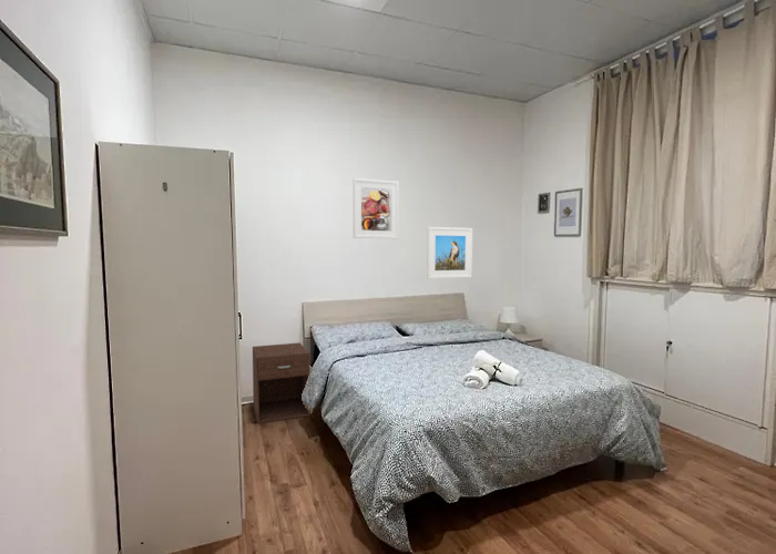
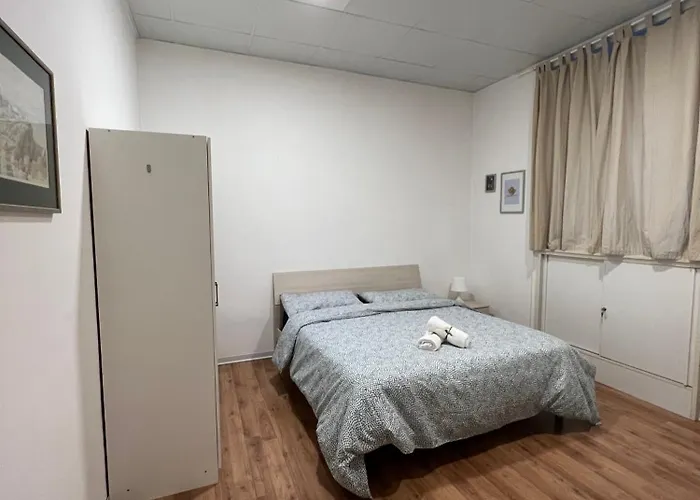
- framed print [426,226,473,280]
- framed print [353,177,400,239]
- nightstand [252,341,310,424]
